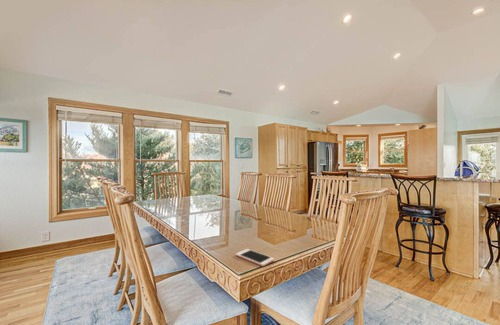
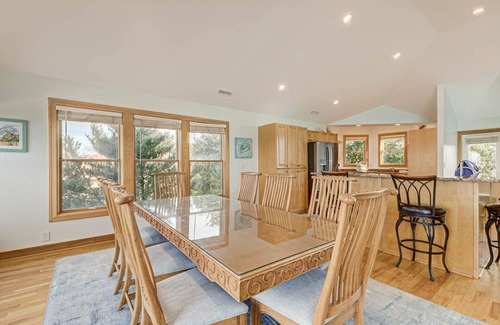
- cell phone [235,248,275,267]
